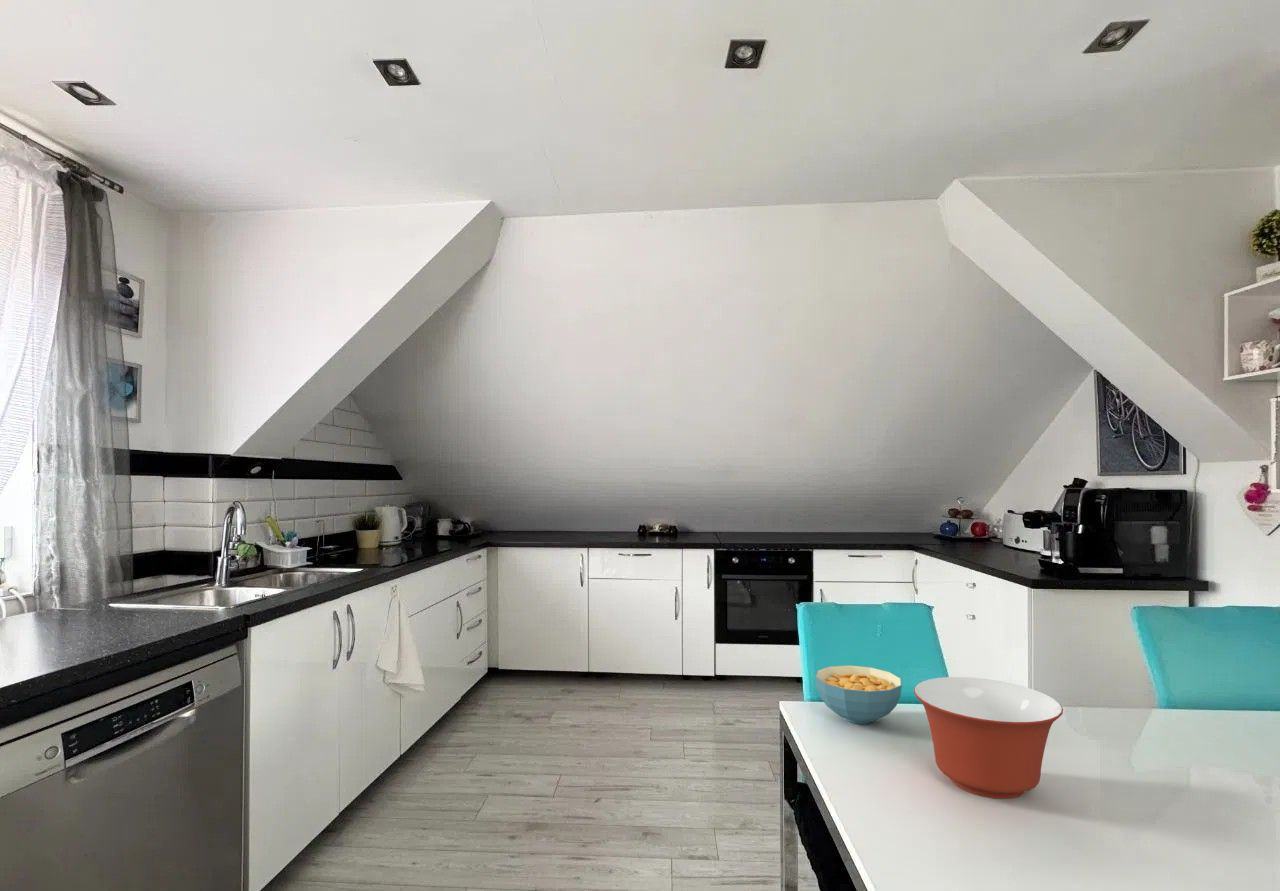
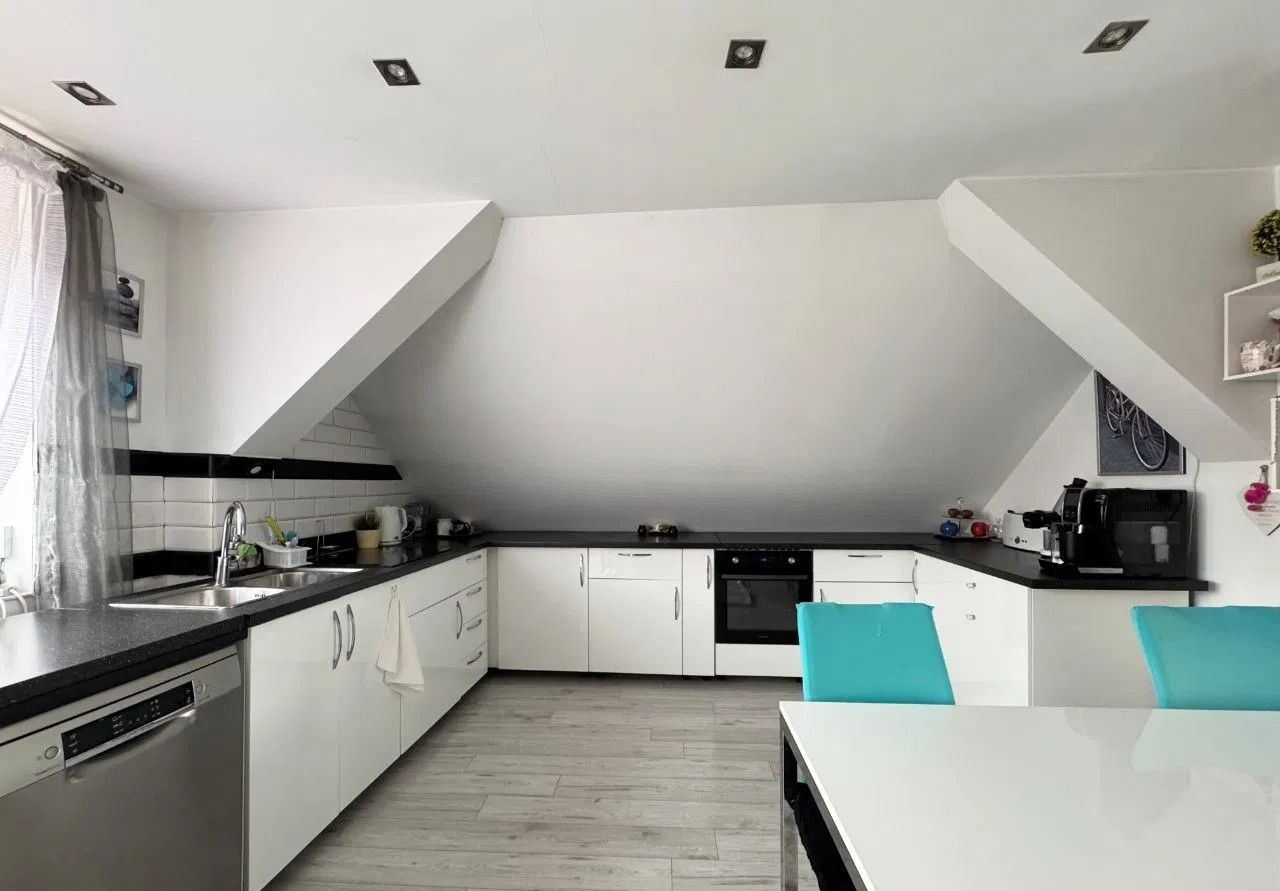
- mixing bowl [913,676,1064,800]
- cereal bowl [814,664,903,725]
